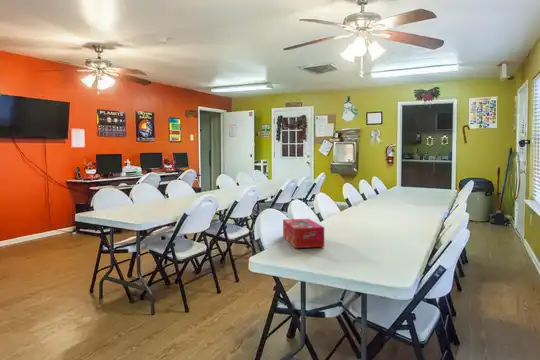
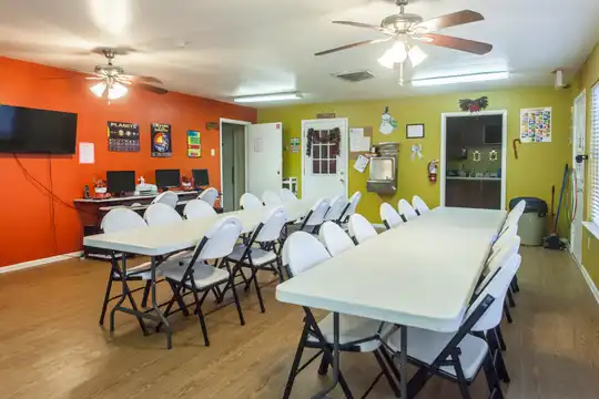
- tissue box [282,218,325,249]
